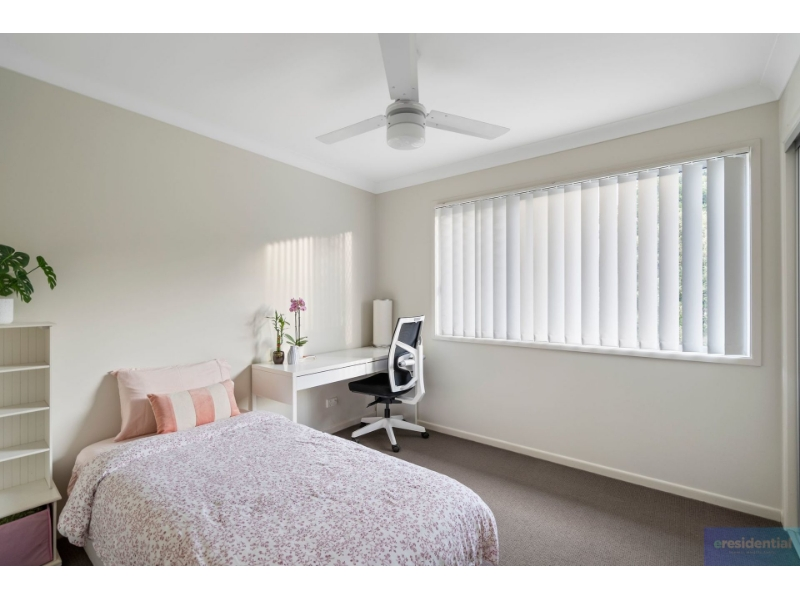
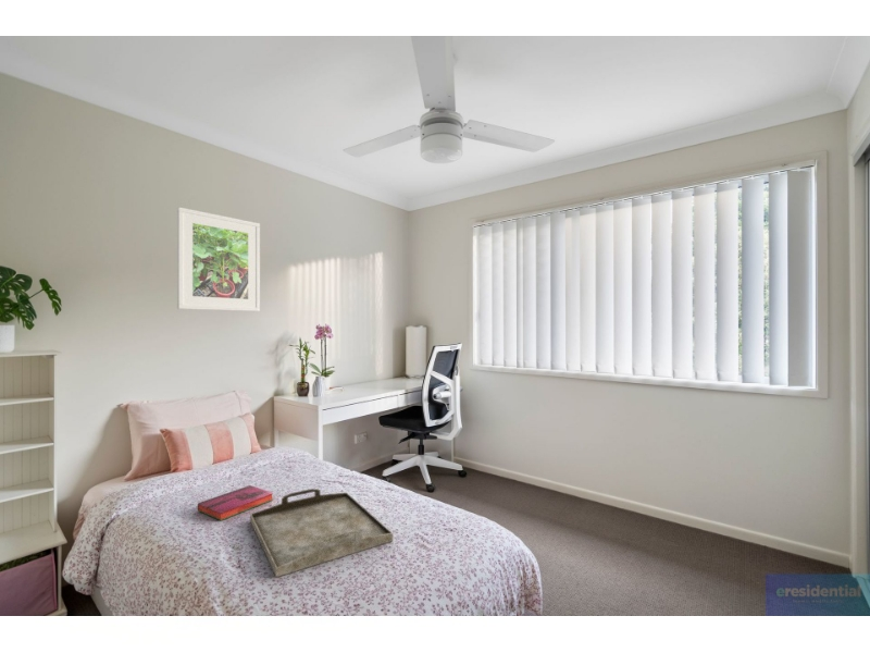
+ serving tray [249,488,394,578]
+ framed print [176,206,261,312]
+ hardback book [197,484,274,521]
